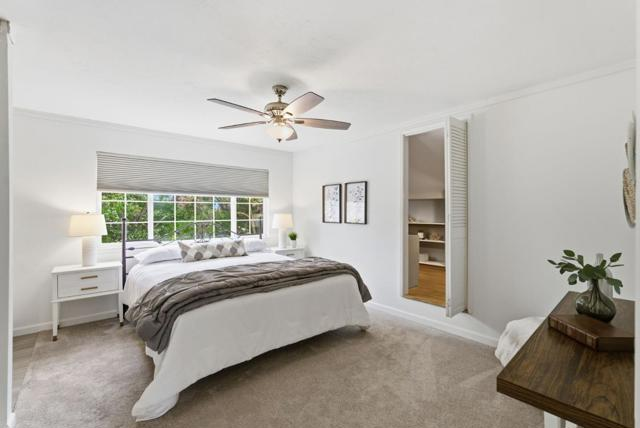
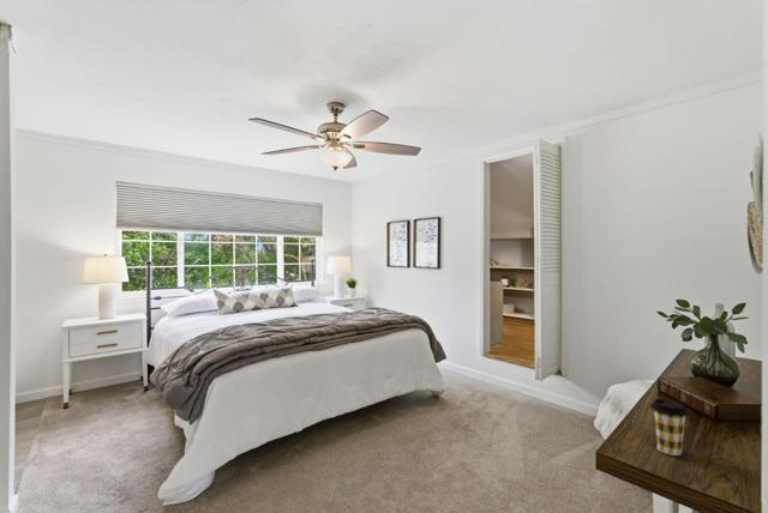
+ coffee cup [649,398,690,457]
